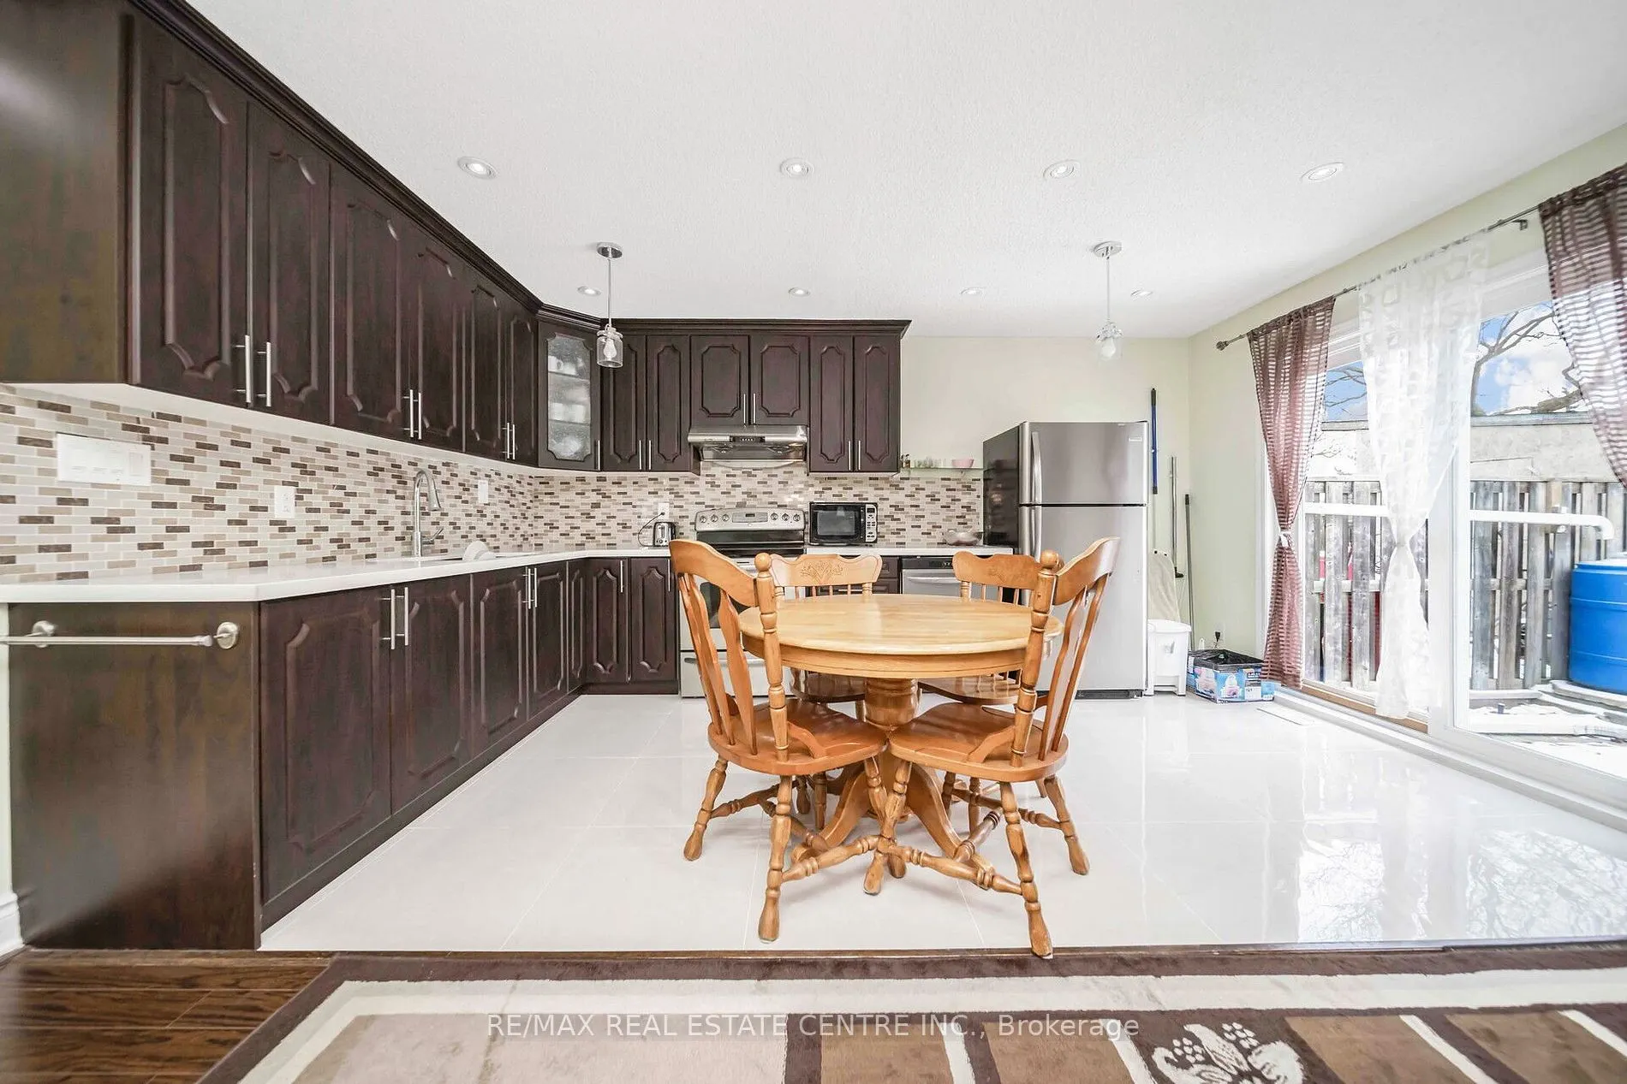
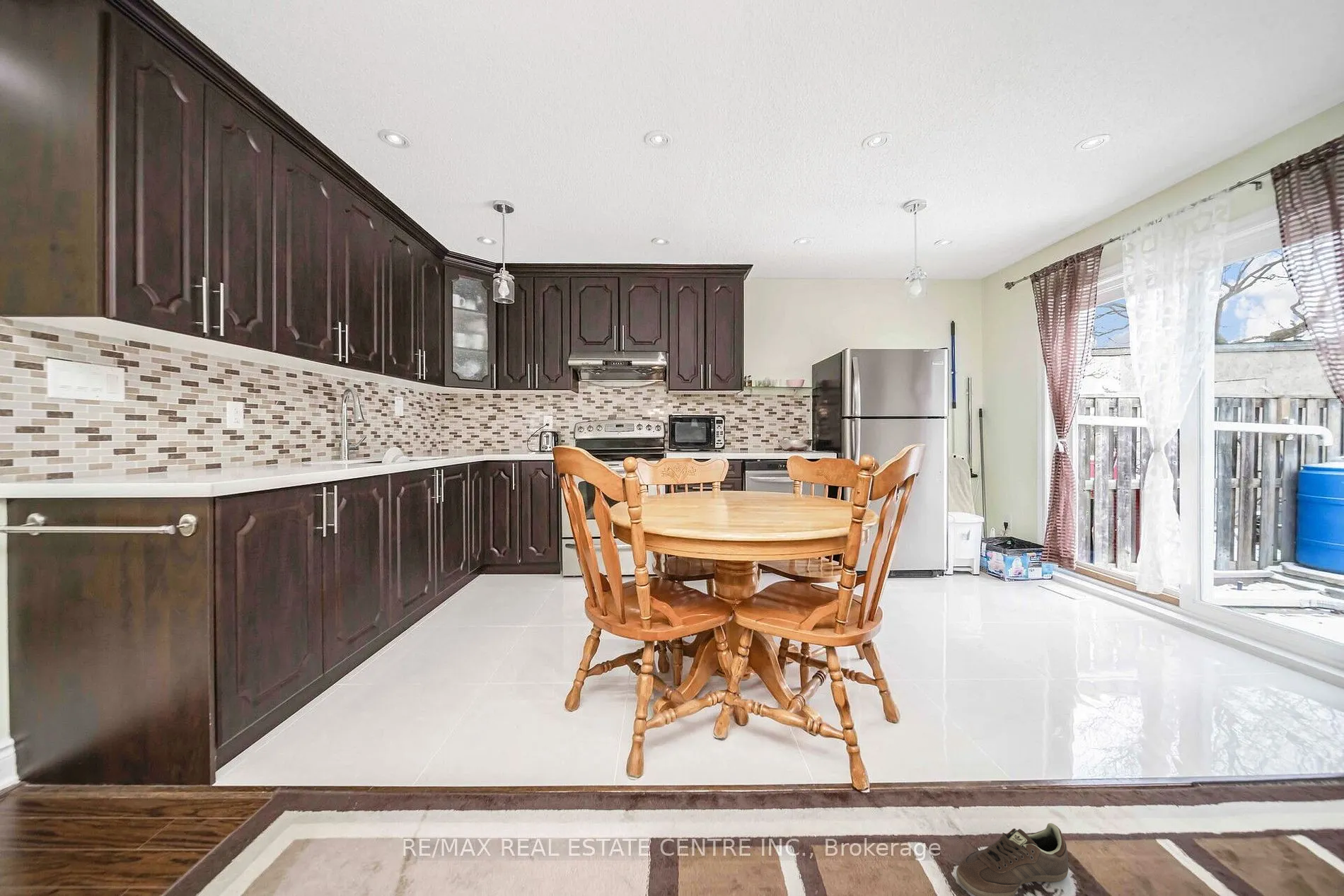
+ sneaker [956,822,1070,896]
